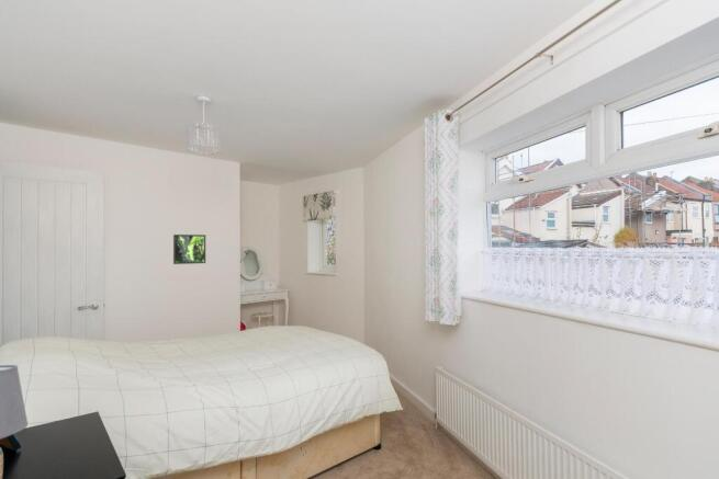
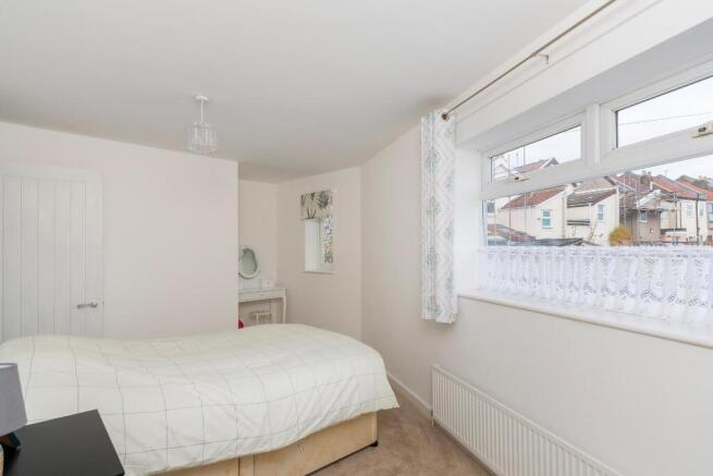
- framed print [172,233,206,265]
